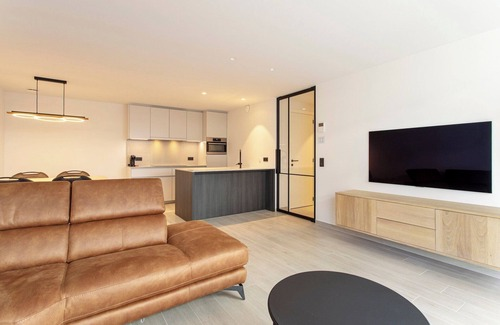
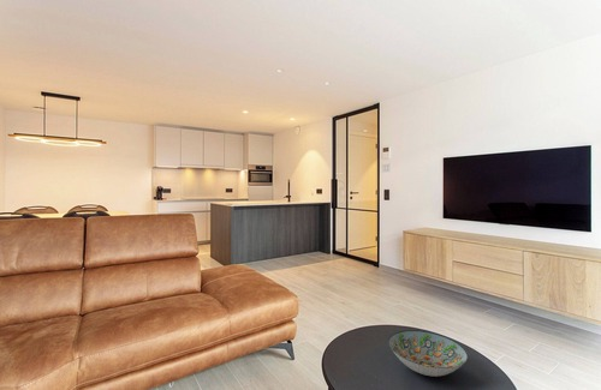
+ decorative bowl [387,329,469,378]
